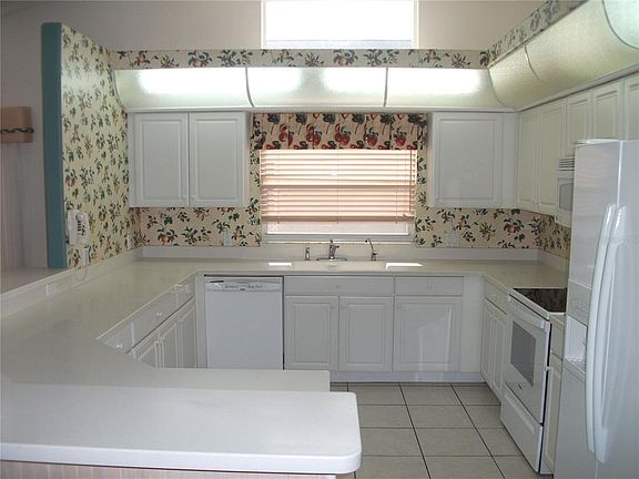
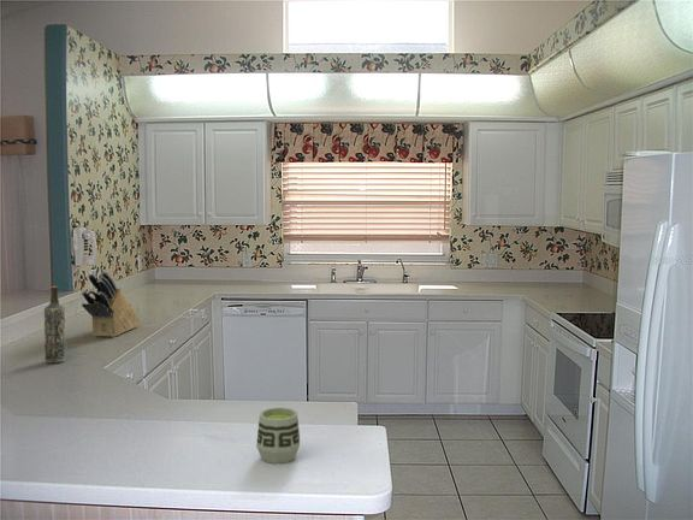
+ knife block [81,270,142,338]
+ bottle [43,285,66,364]
+ cup [255,406,301,465]
